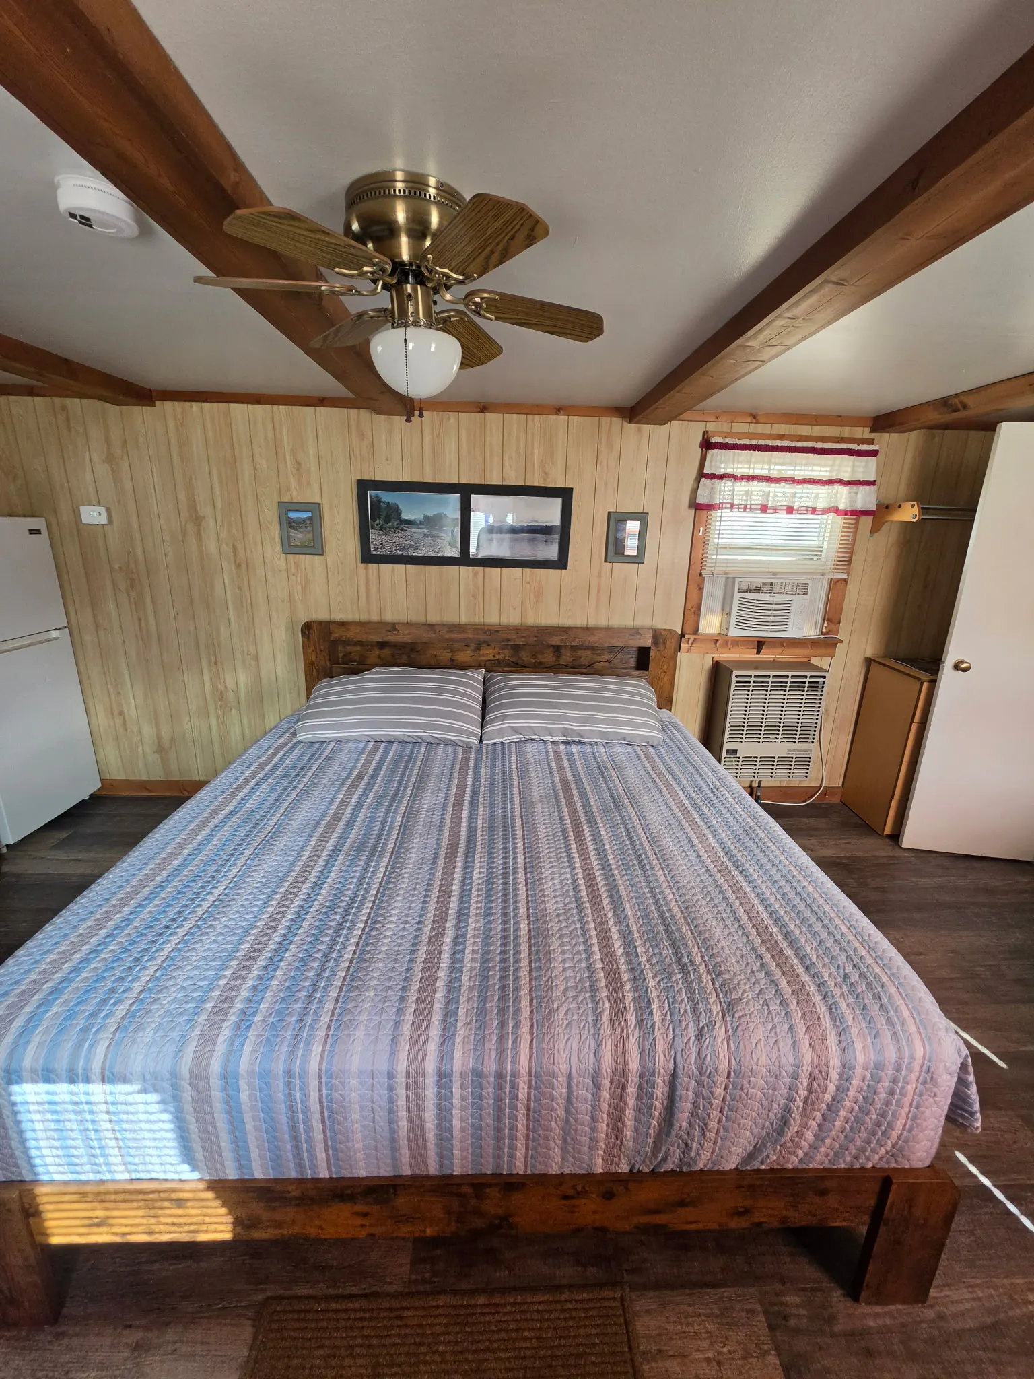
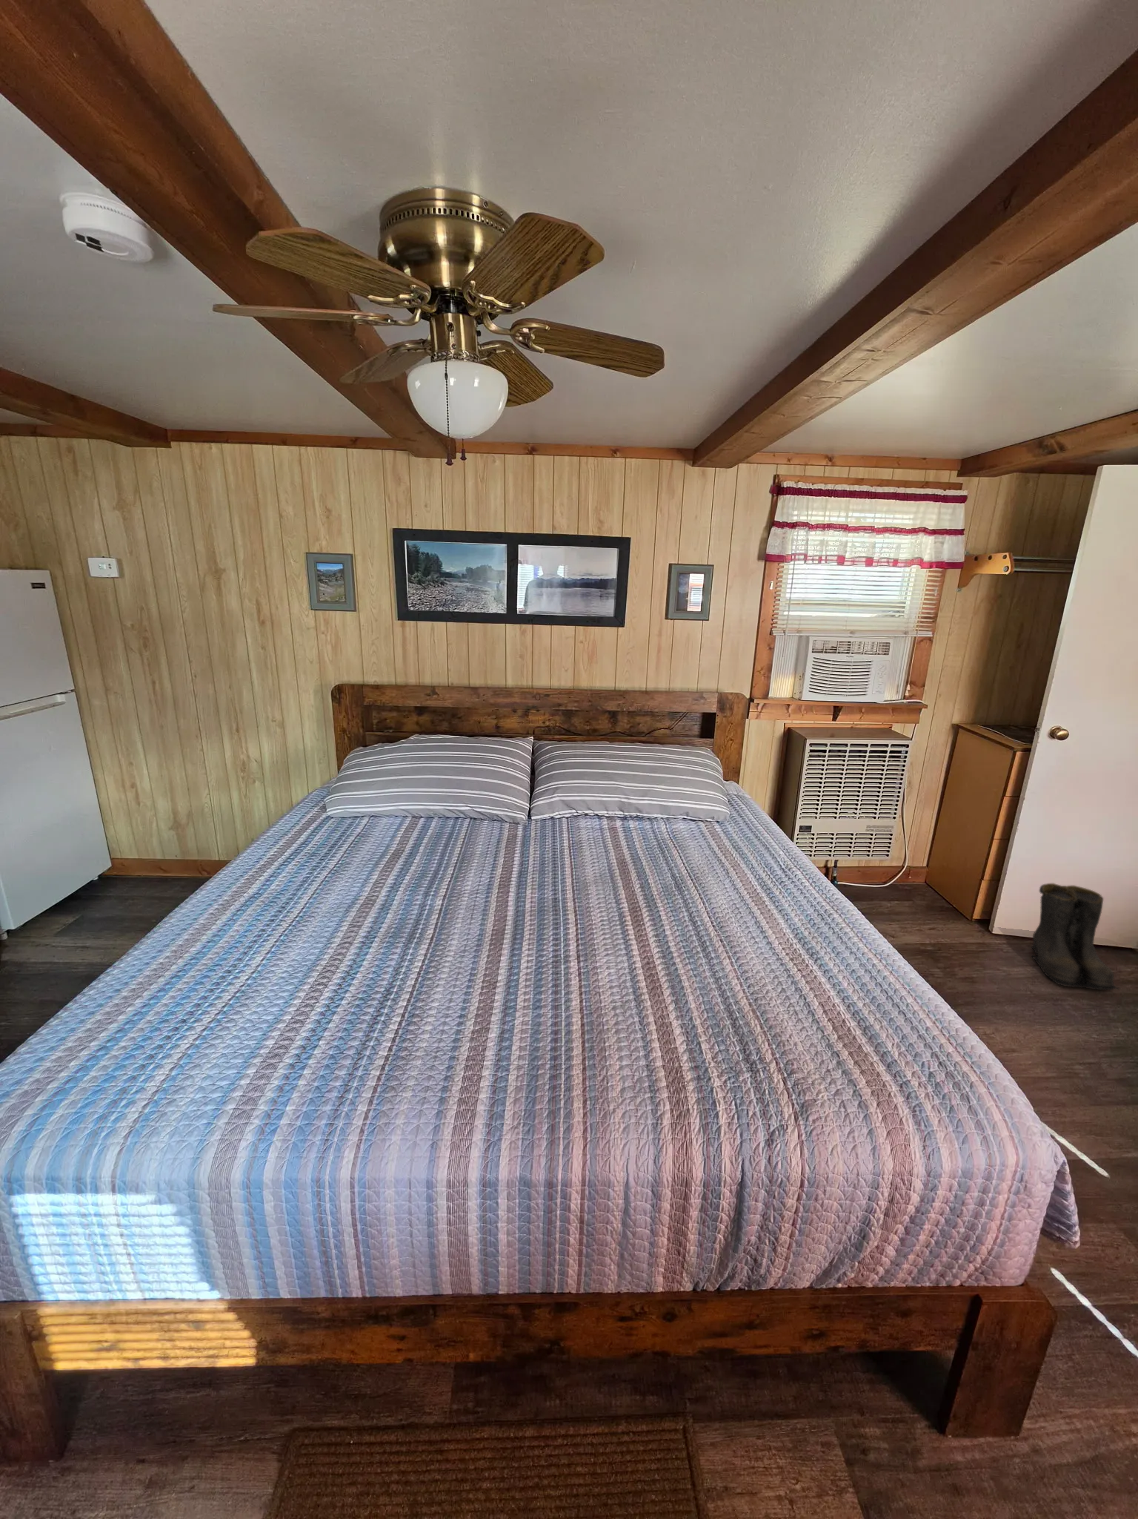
+ boots [1030,883,1120,990]
